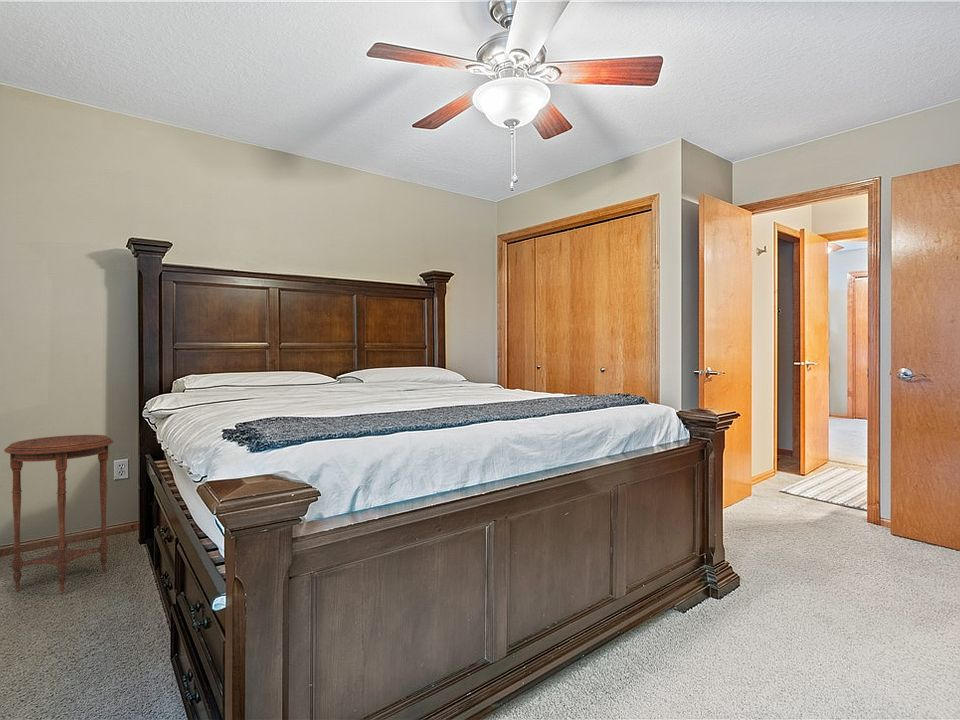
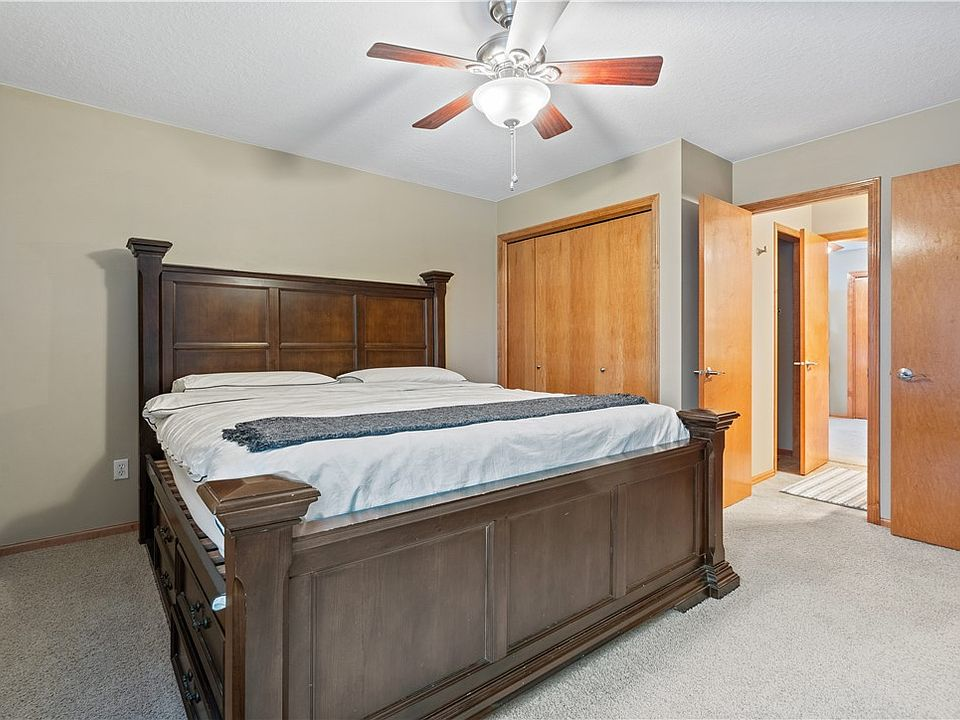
- side table [3,434,114,594]
